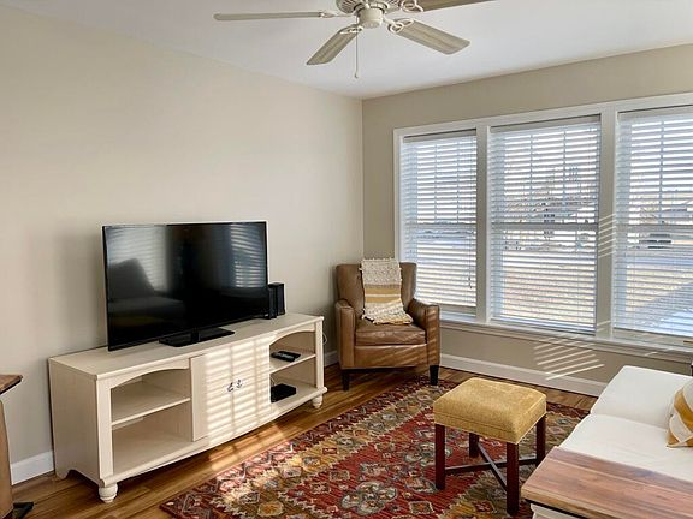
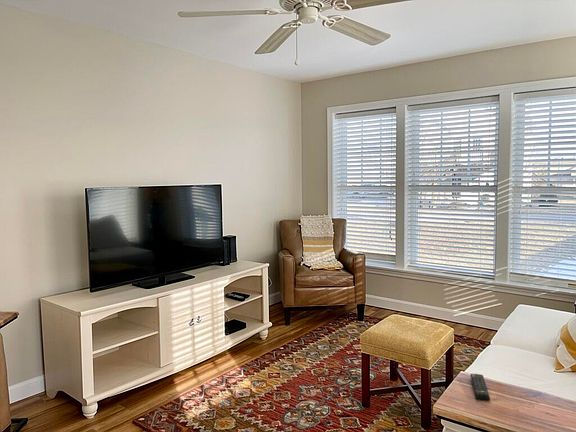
+ remote control [470,373,491,402]
